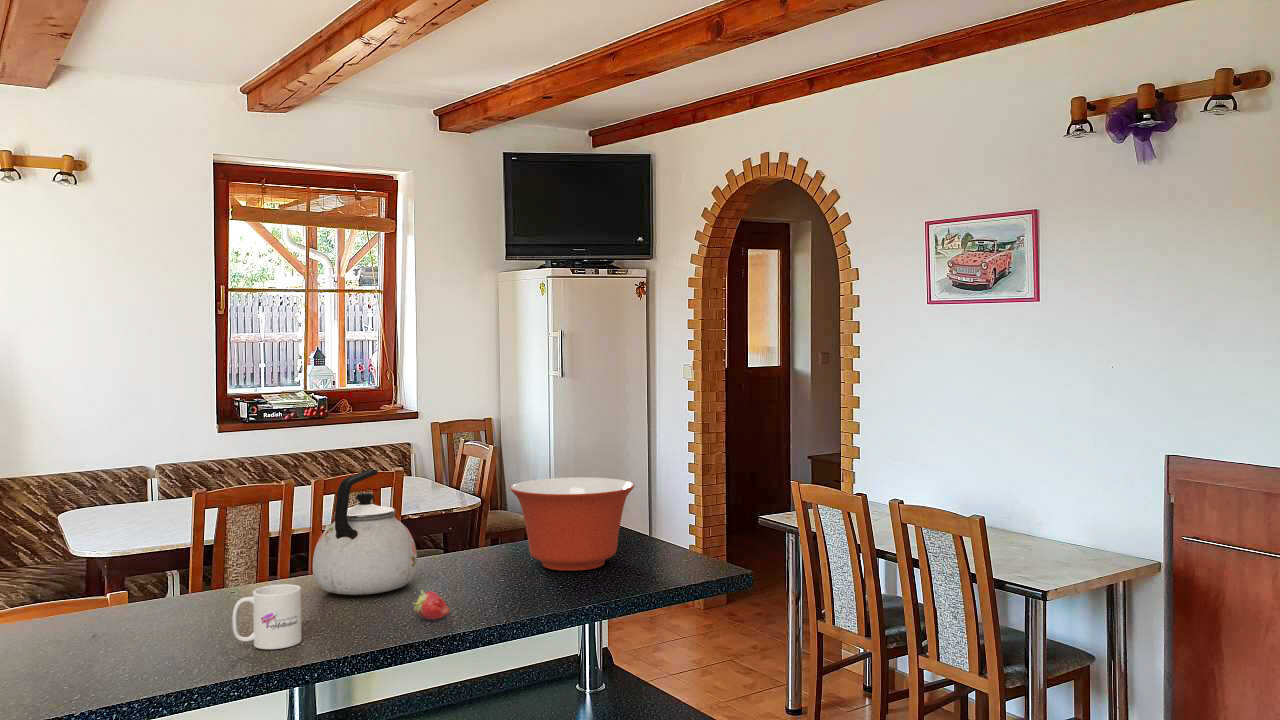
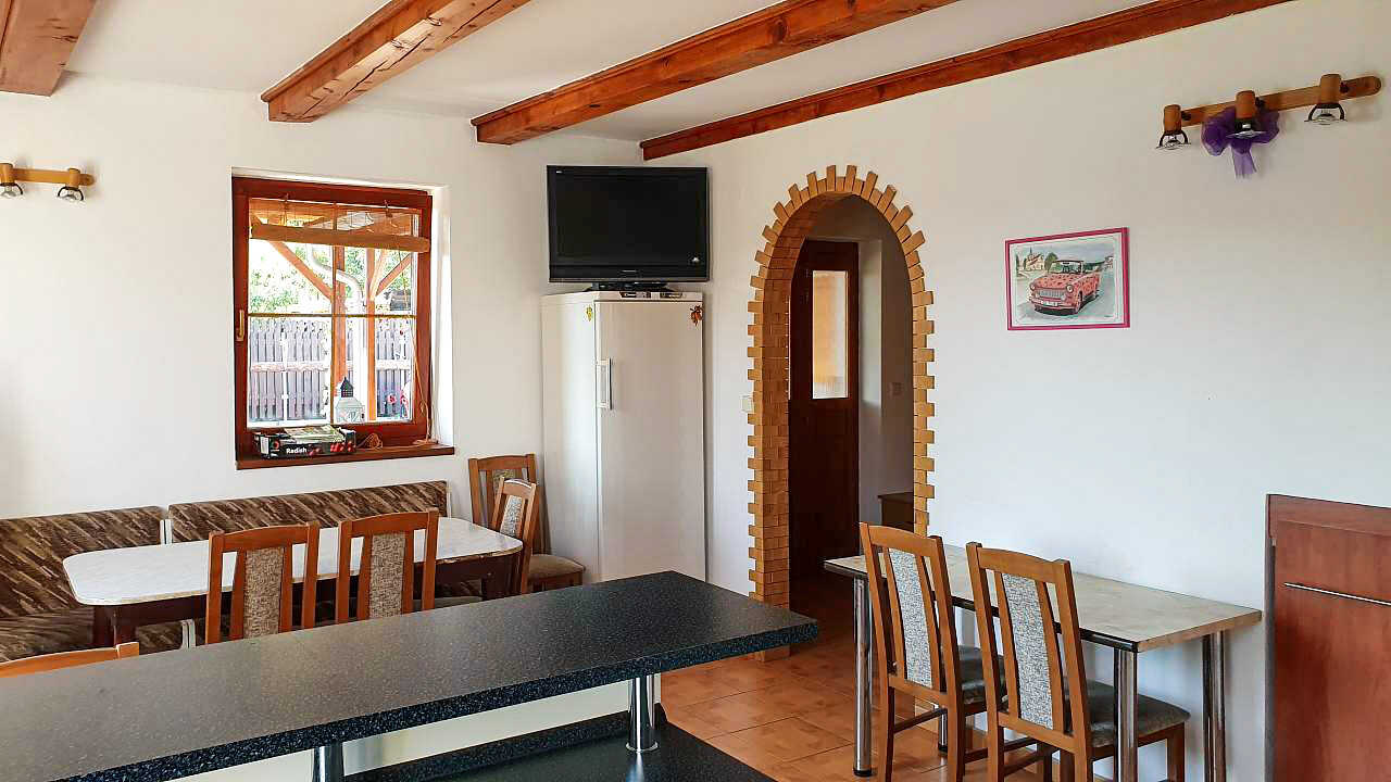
- mixing bowl [509,476,636,572]
- fruit [411,589,451,621]
- kettle [312,468,418,596]
- mug [231,583,302,650]
